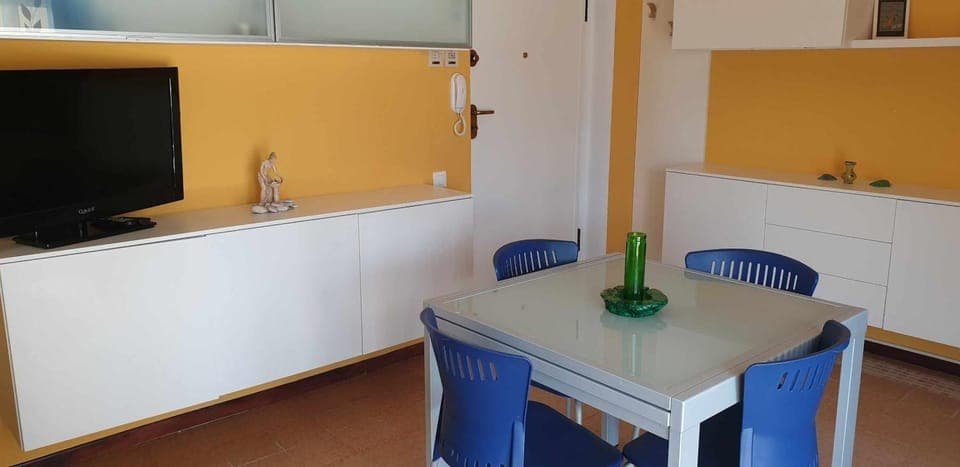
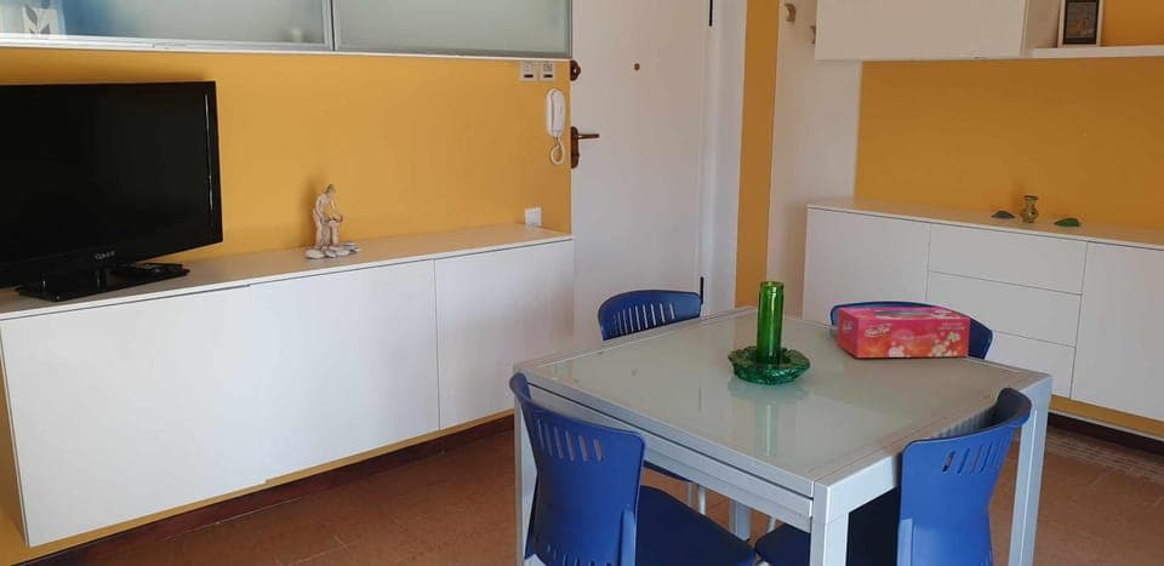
+ tissue box [835,307,971,359]
